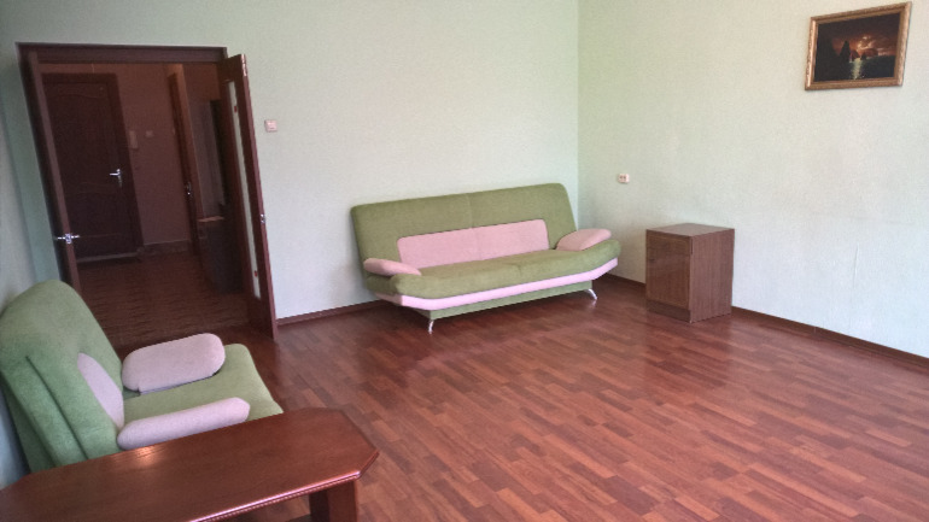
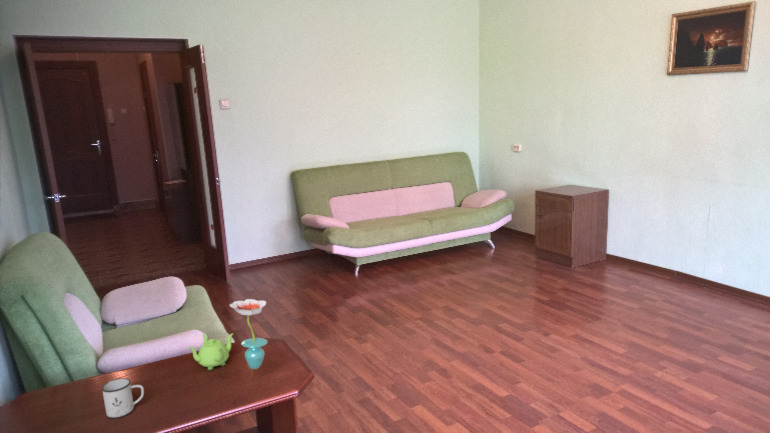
+ mug [101,377,145,419]
+ flower [229,298,269,386]
+ teapot [187,332,234,371]
